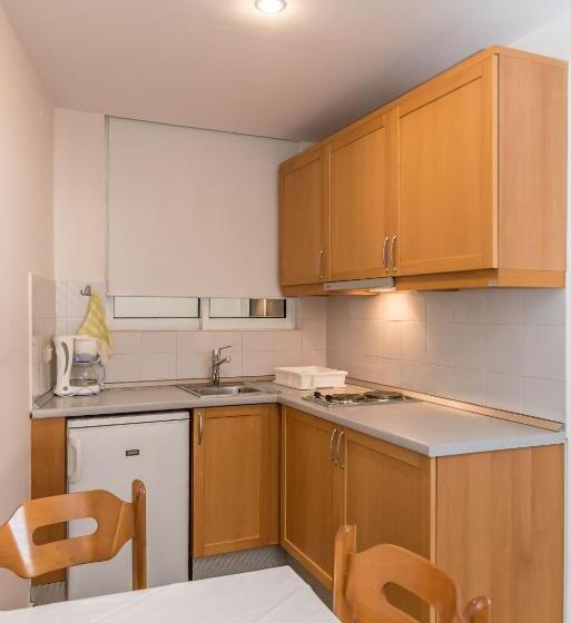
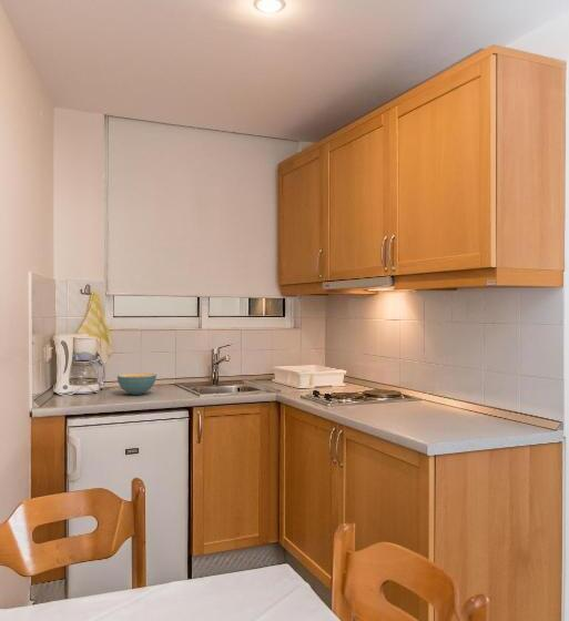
+ cereal bowl [116,373,158,396]
